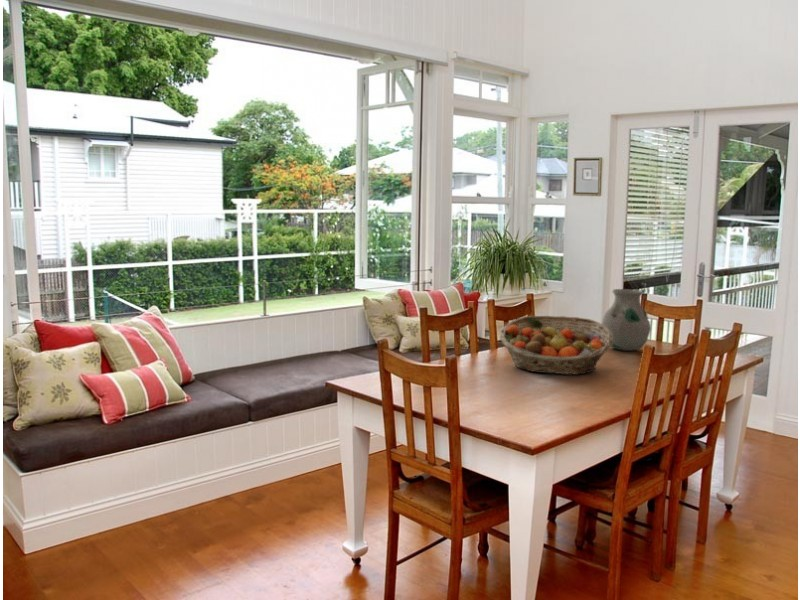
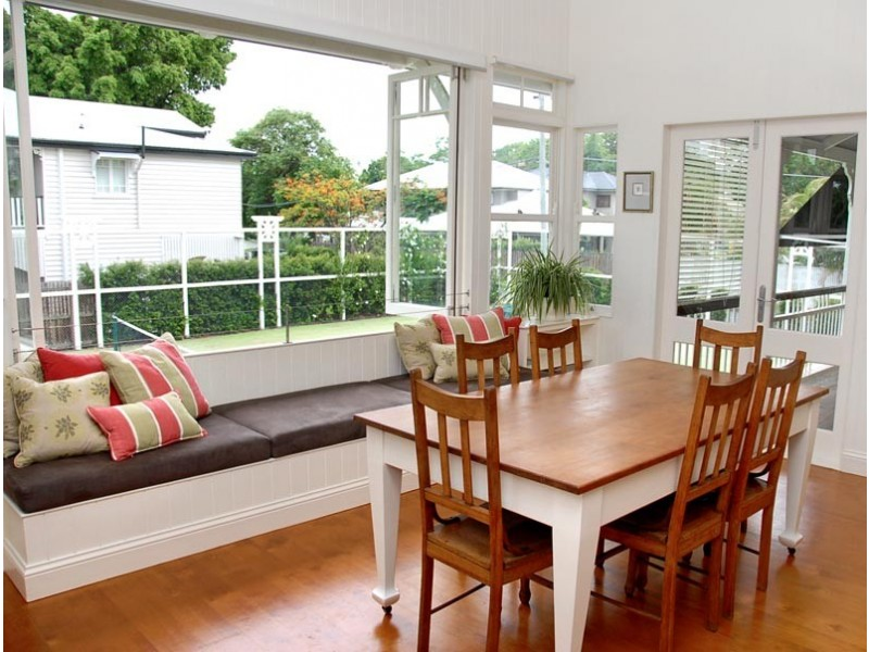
- fruit basket [499,315,614,376]
- vase [601,288,652,352]
